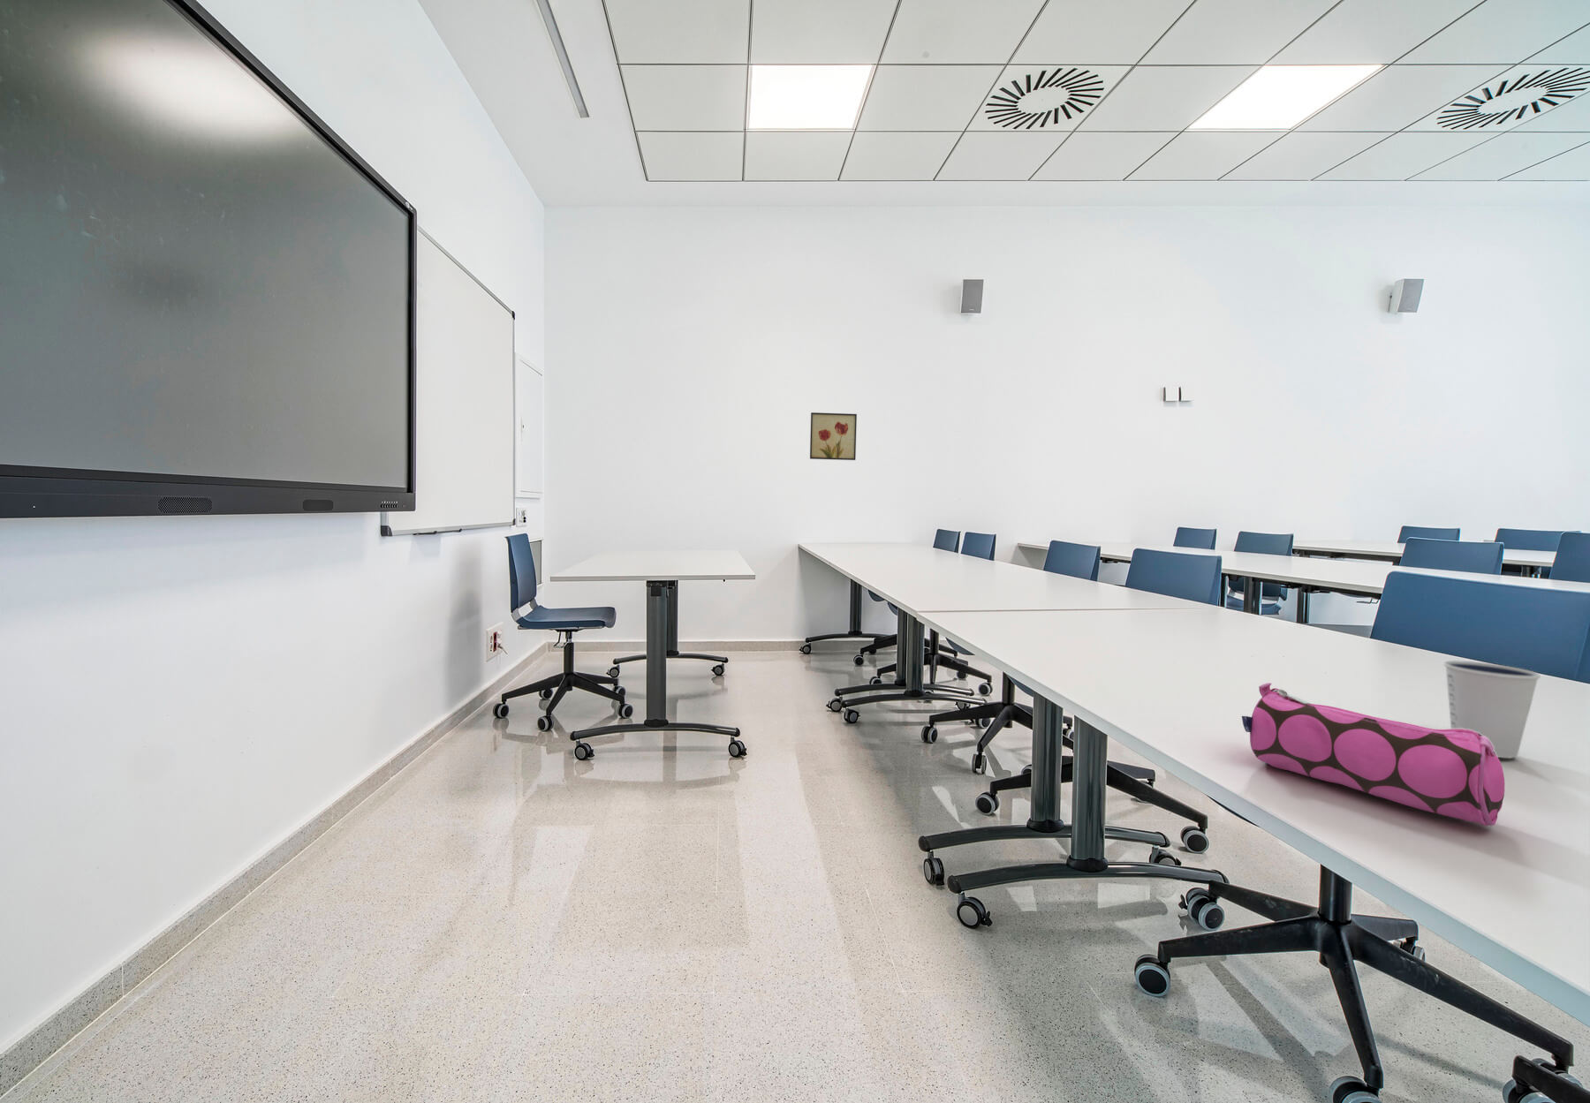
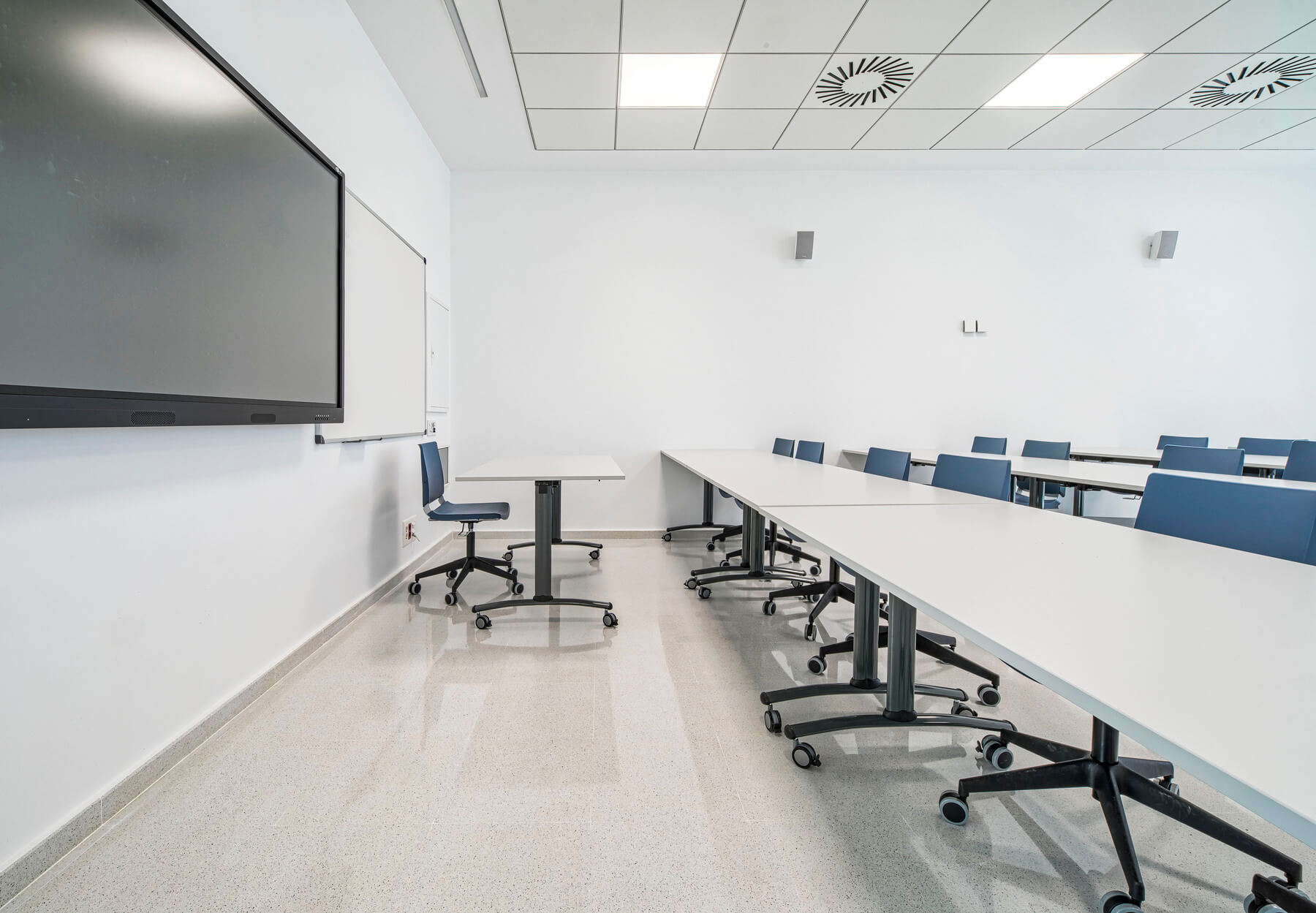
- dixie cup [1444,660,1542,759]
- pencil case [1241,681,1505,826]
- wall art [809,412,858,461]
